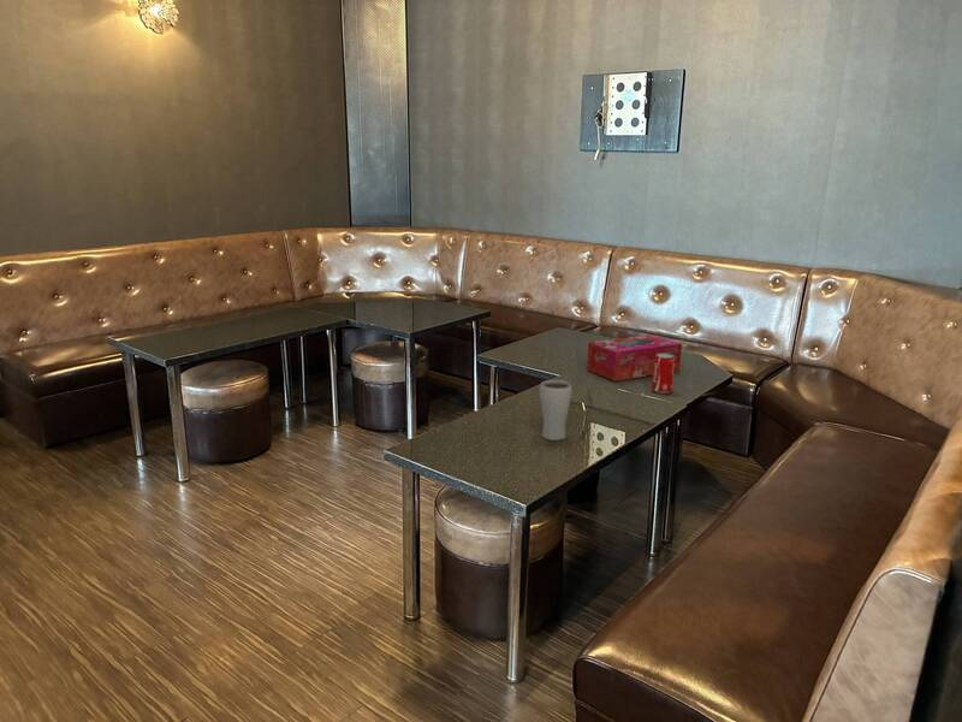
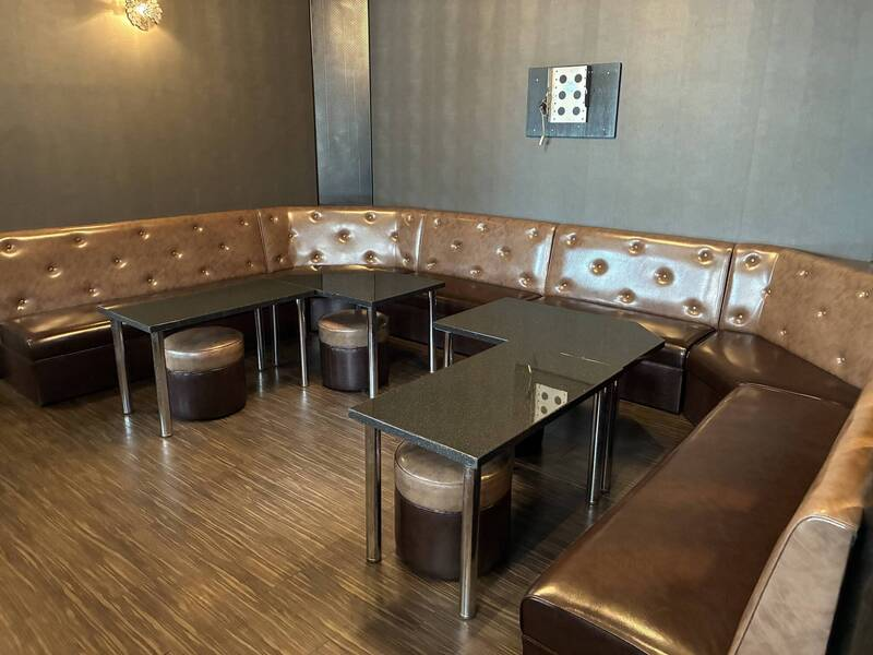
- drinking glass [539,379,574,442]
- beverage can [651,354,675,395]
- tissue box [586,333,683,383]
